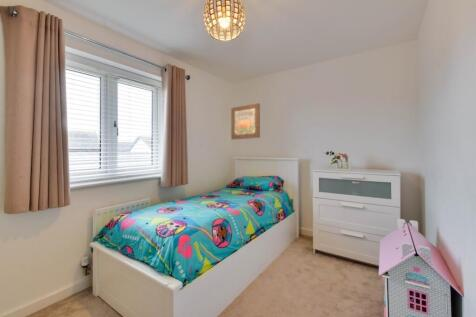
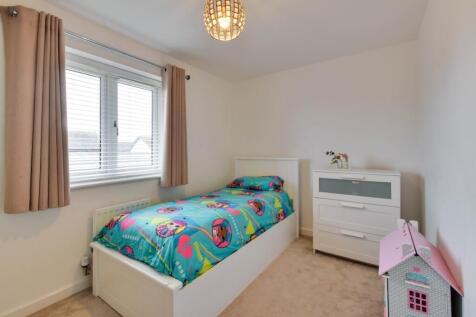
- wall art [230,102,261,140]
